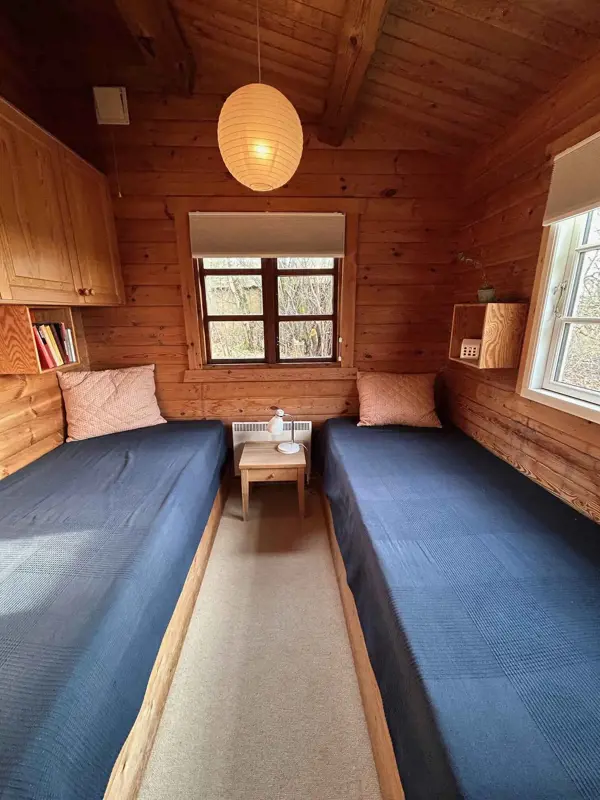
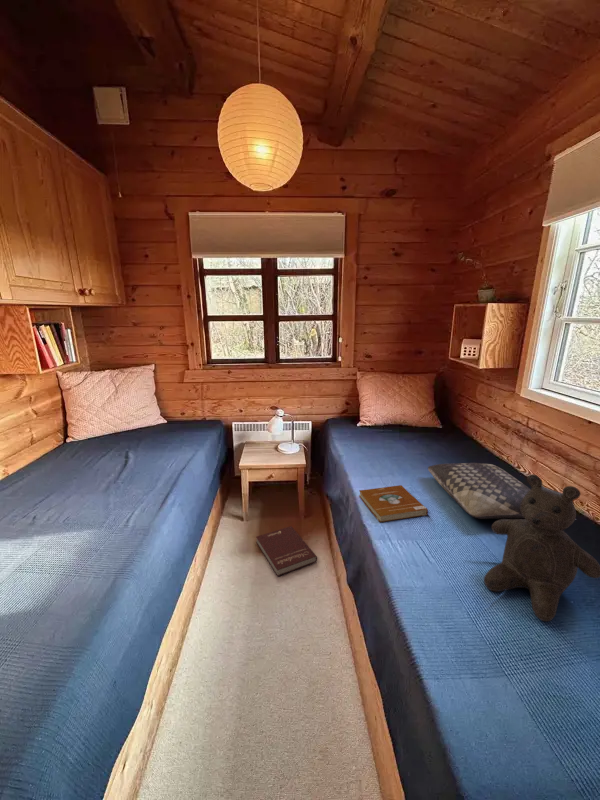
+ cushion [427,462,531,520]
+ teddy bear [483,473,600,622]
+ book [255,525,318,577]
+ book [358,484,429,523]
